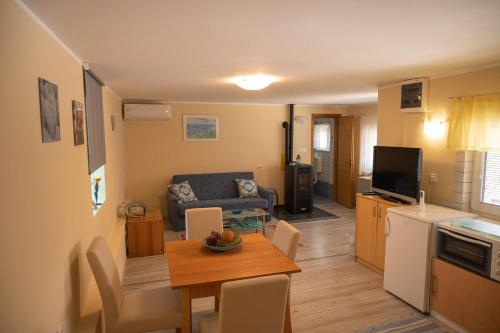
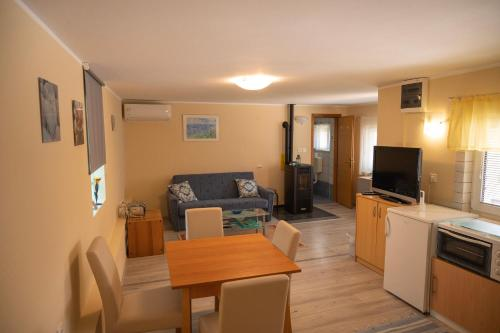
- fruit bowl [201,229,244,252]
